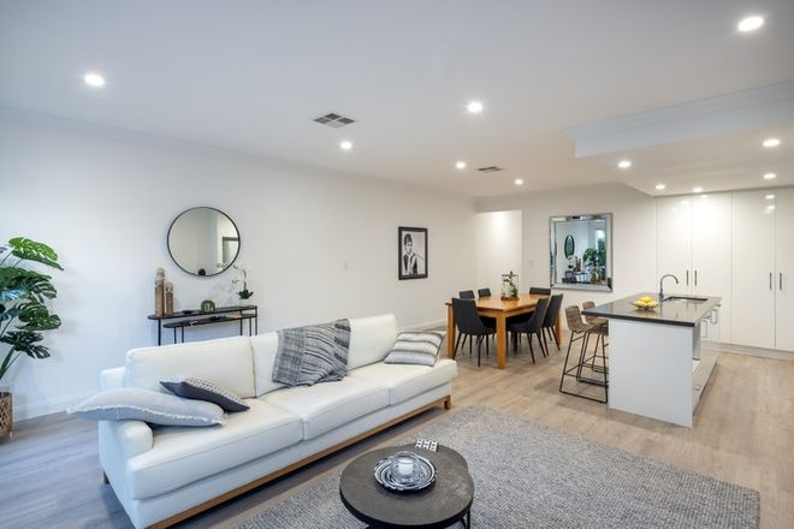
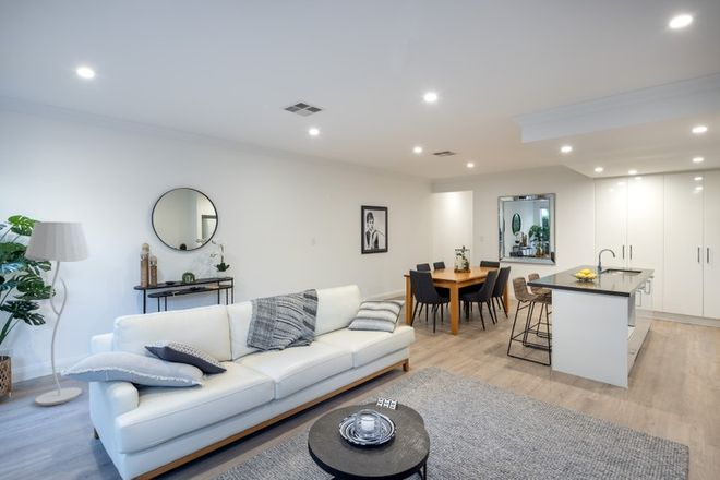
+ floor lamp [23,220,92,407]
